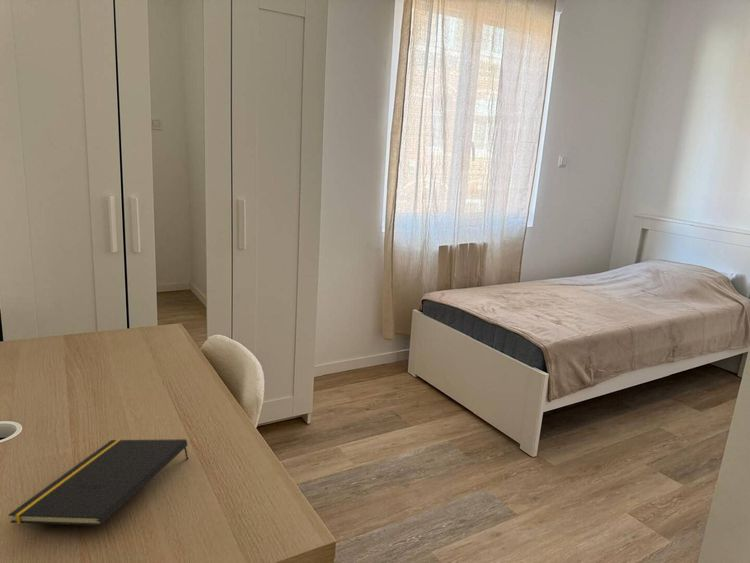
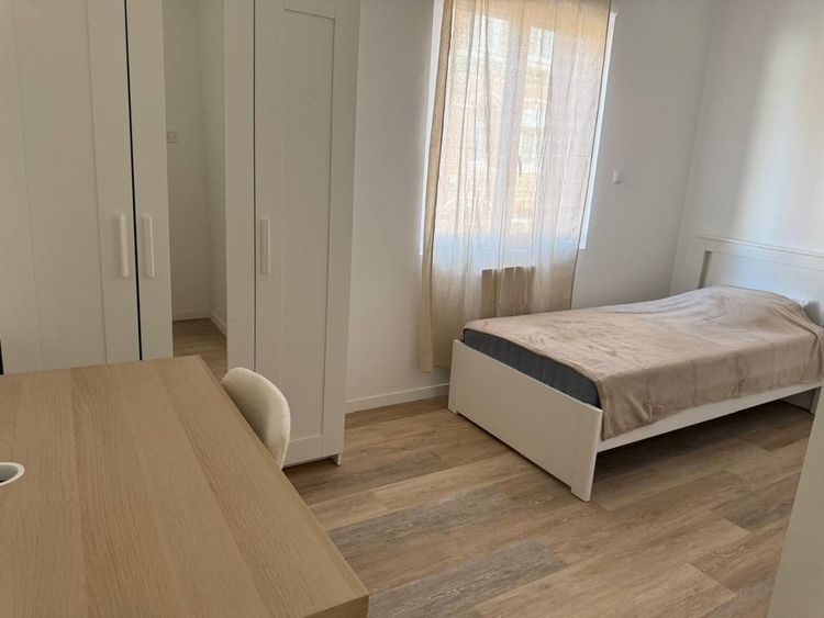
- notepad [8,438,189,527]
